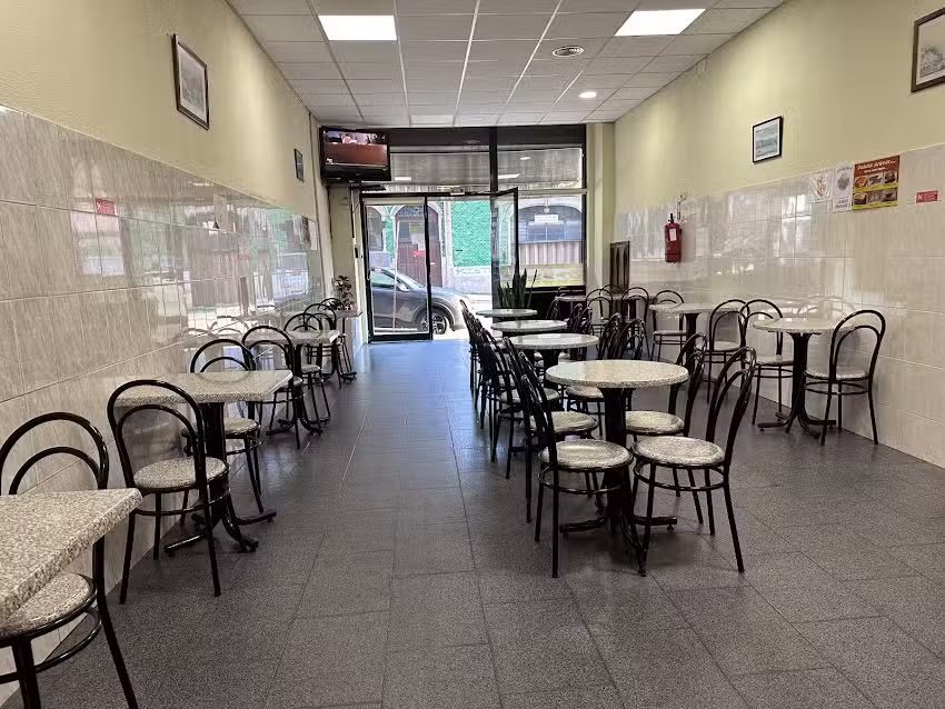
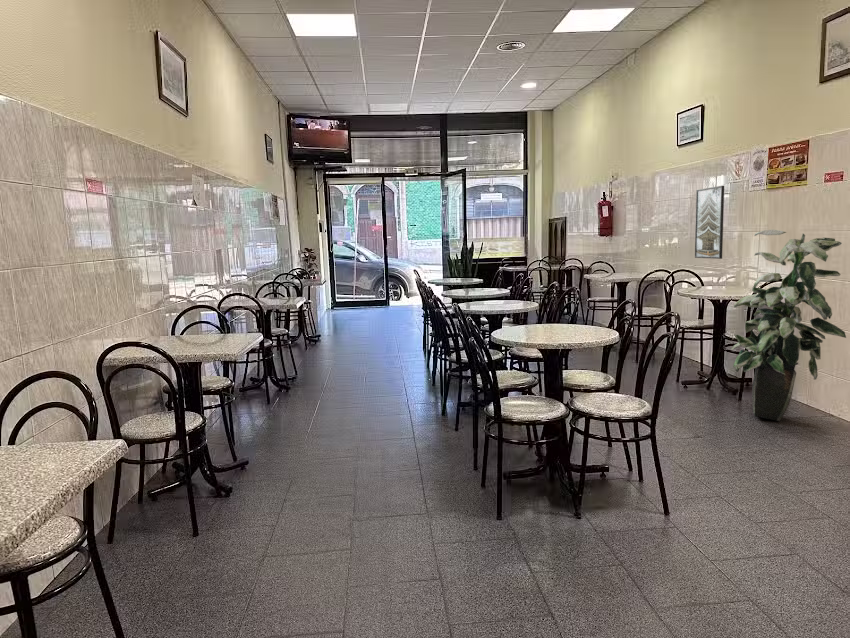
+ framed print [694,185,725,260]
+ indoor plant [730,229,847,422]
